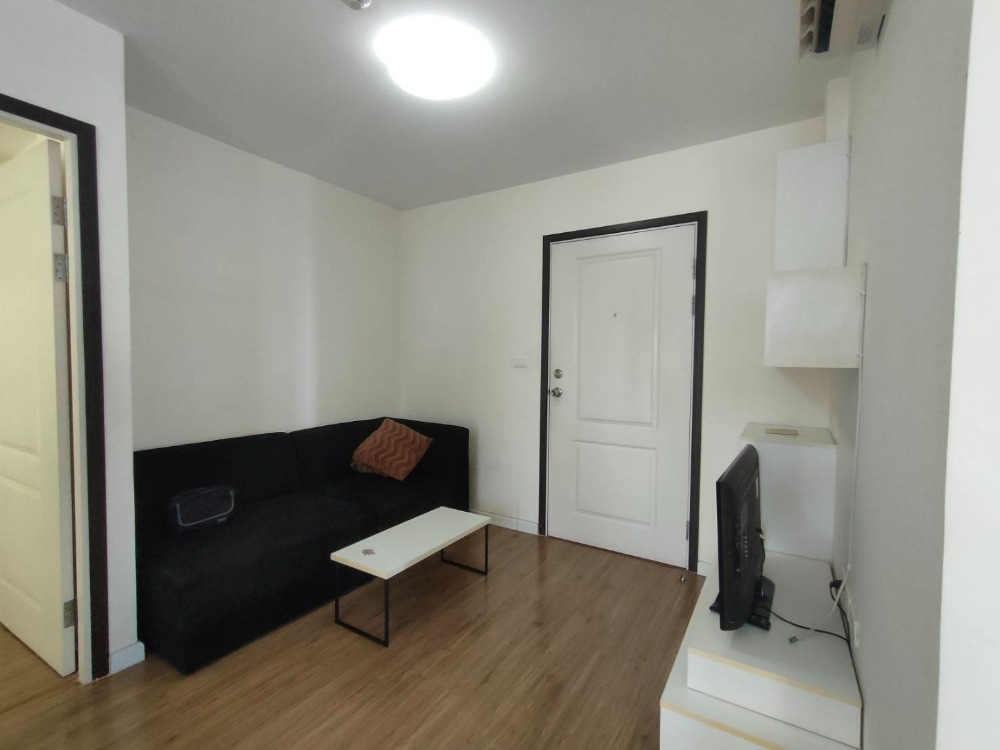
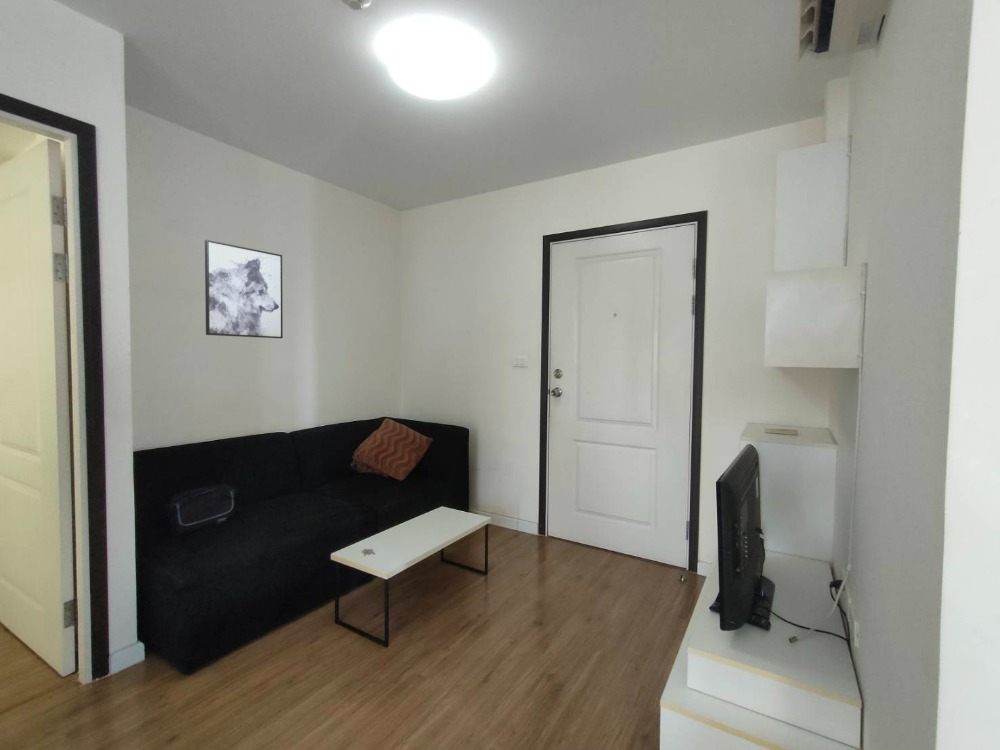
+ wall art [204,239,284,339]
